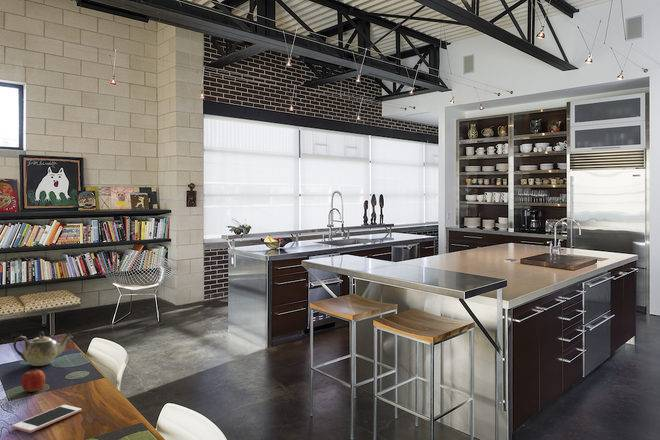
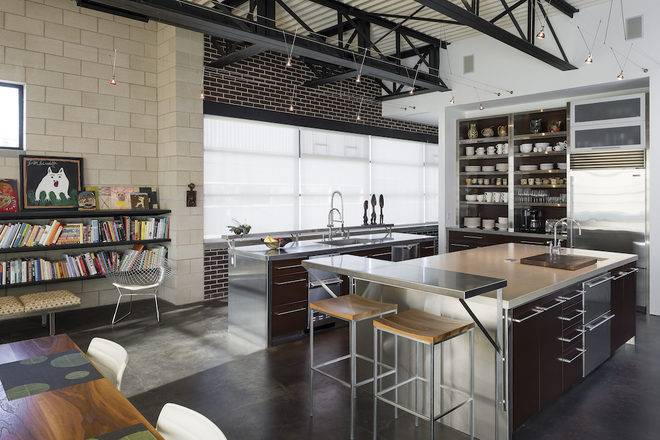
- cell phone [12,404,82,434]
- fruit [20,367,46,393]
- teapot [12,330,74,367]
